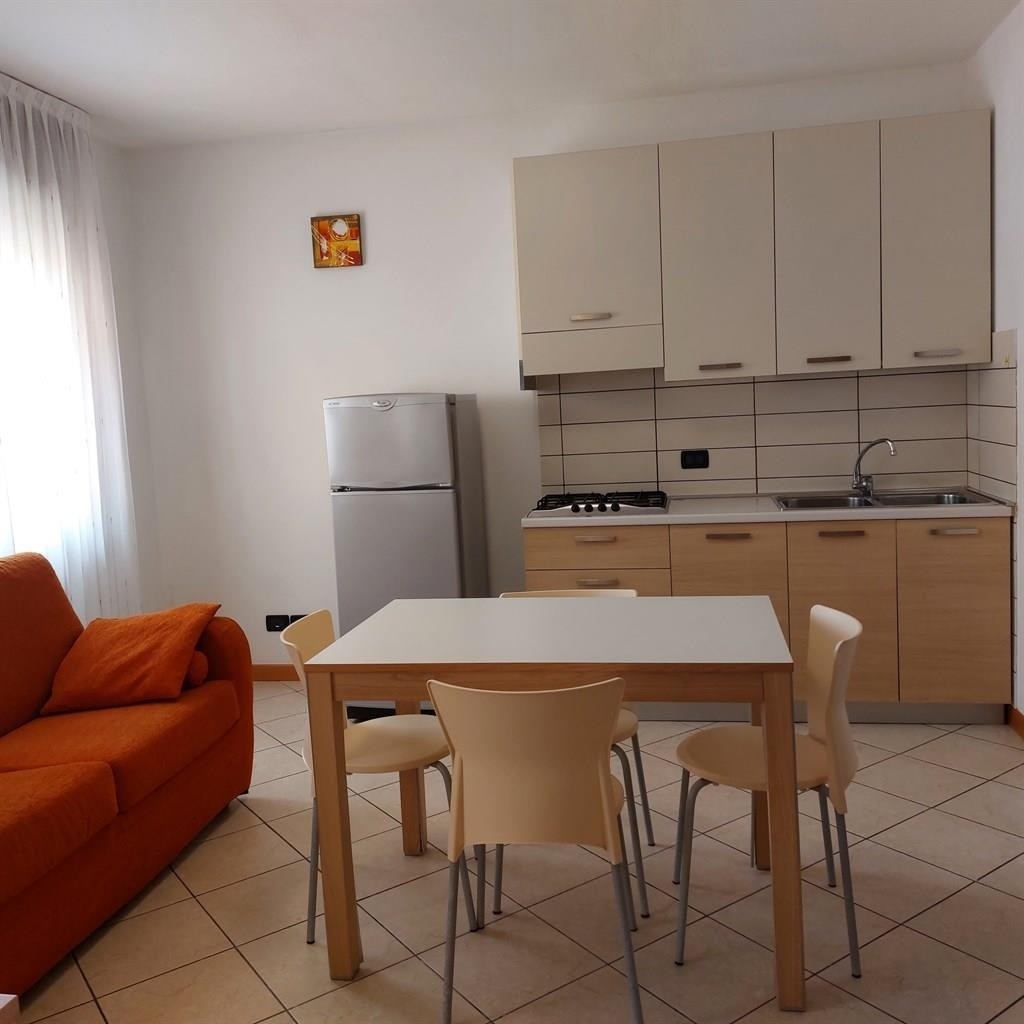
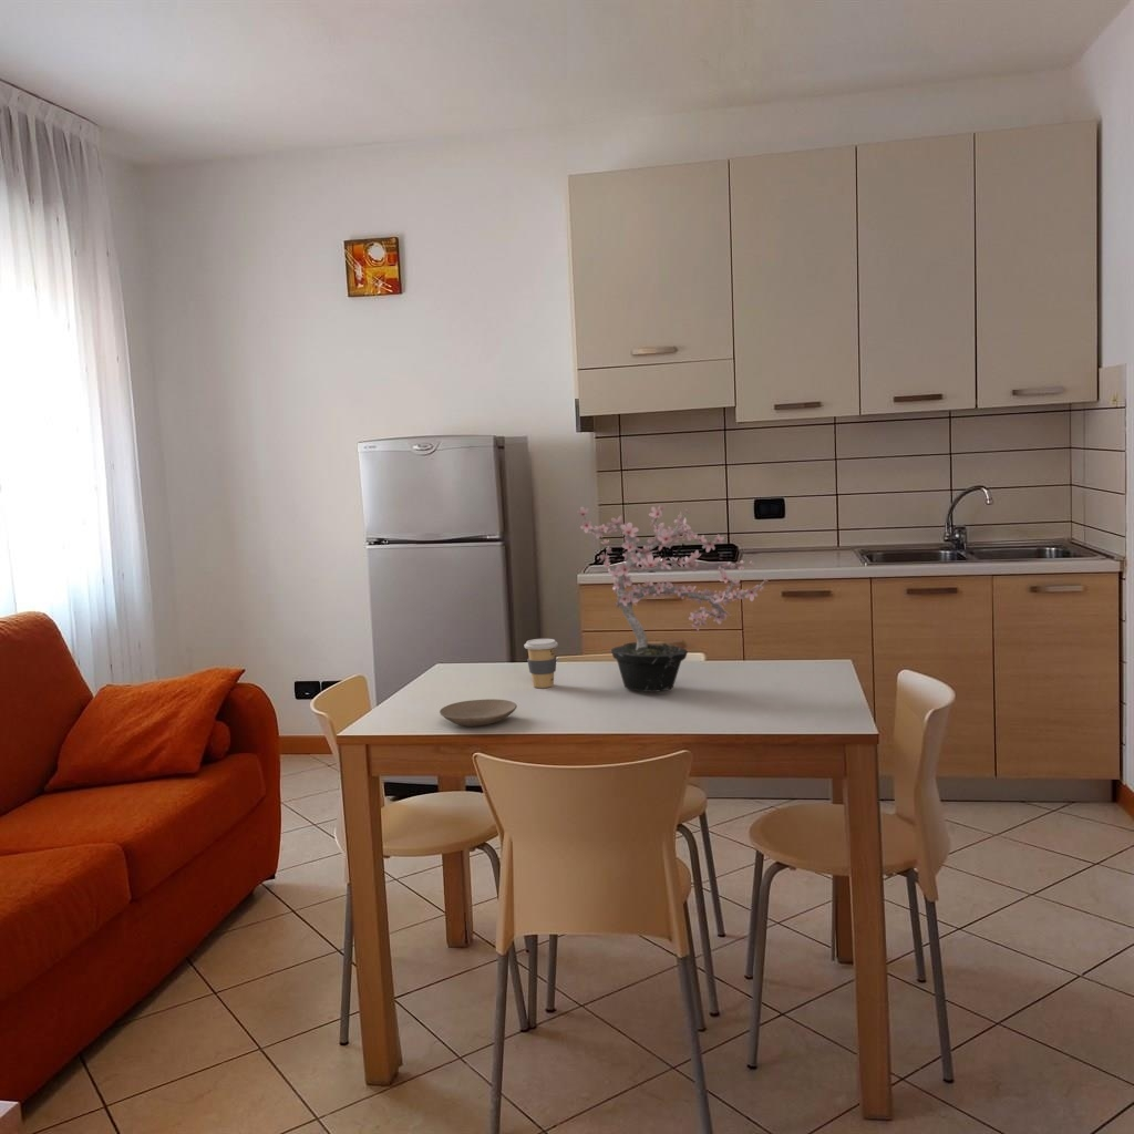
+ plate [439,698,518,728]
+ coffee cup [523,638,559,689]
+ potted plant [576,504,769,693]
